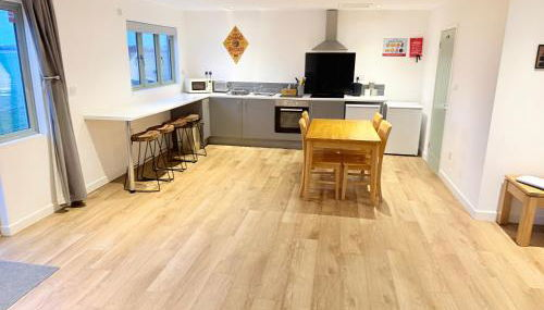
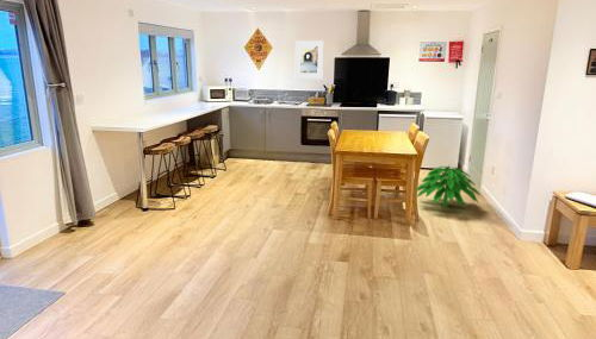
+ indoor plant [416,165,482,208]
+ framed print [294,39,324,80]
